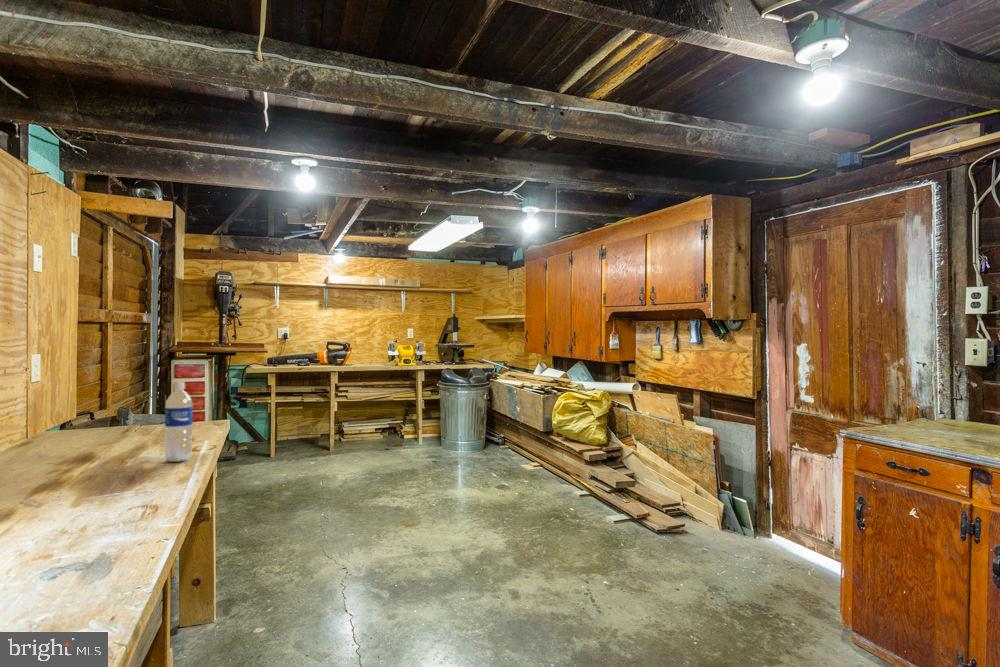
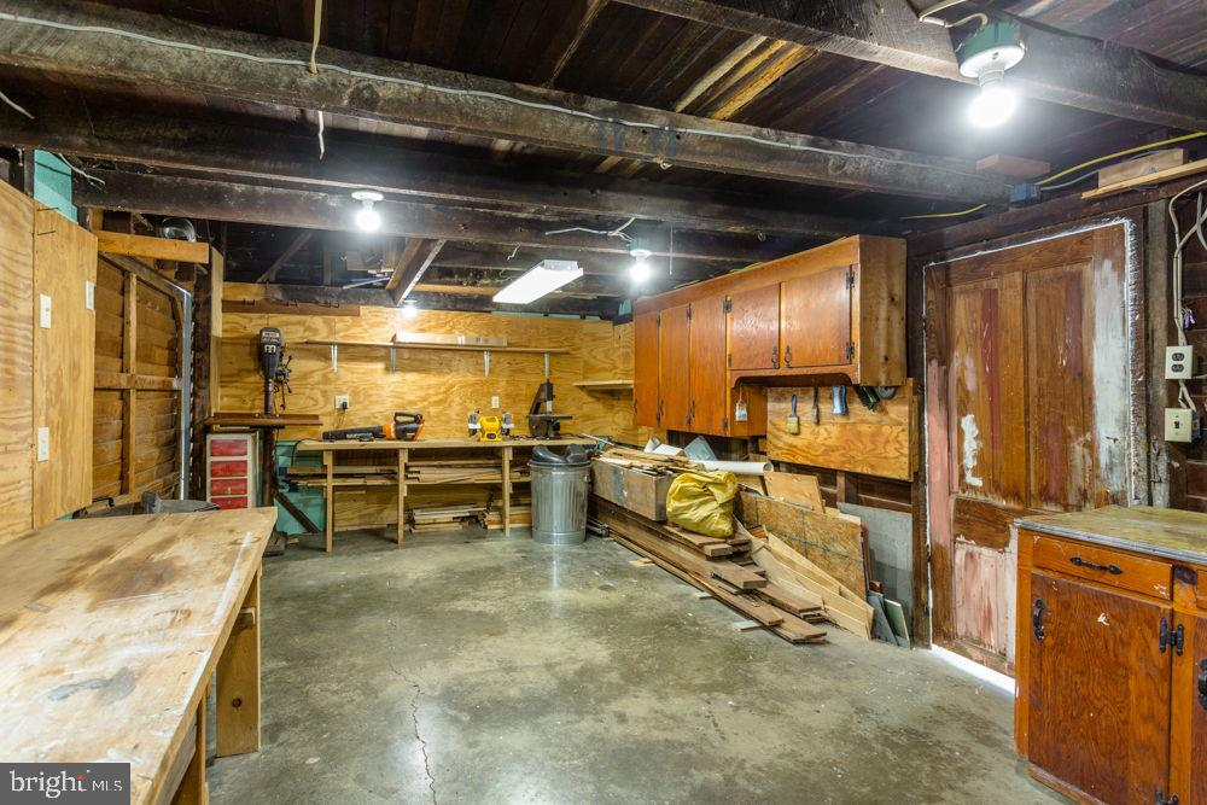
- water bottle [164,381,194,463]
